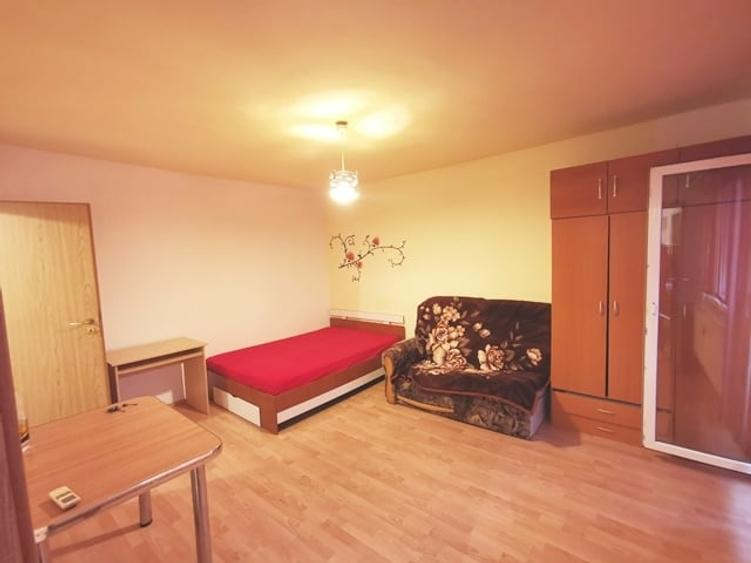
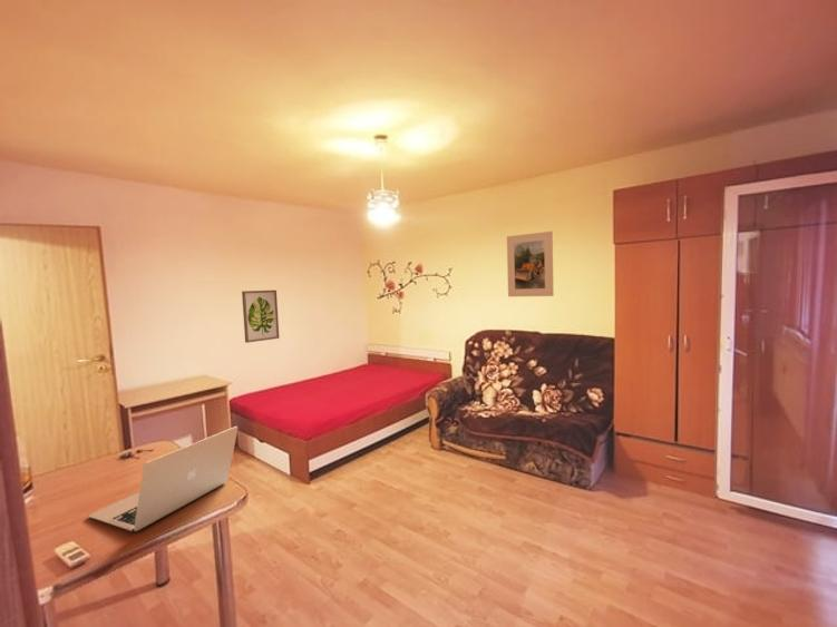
+ laptop [88,425,239,532]
+ wall art [241,290,281,344]
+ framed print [506,231,555,297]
